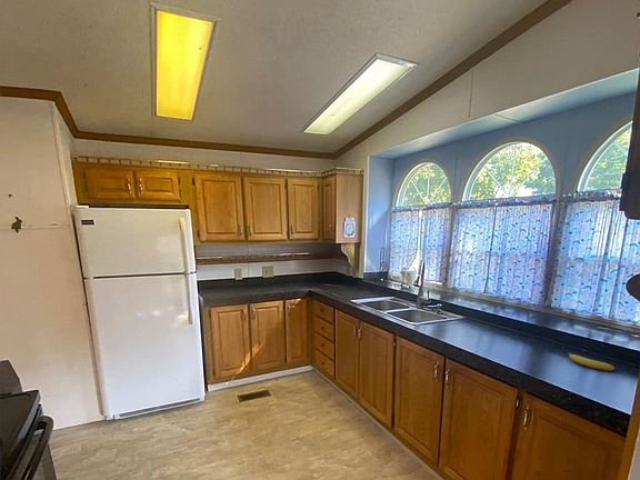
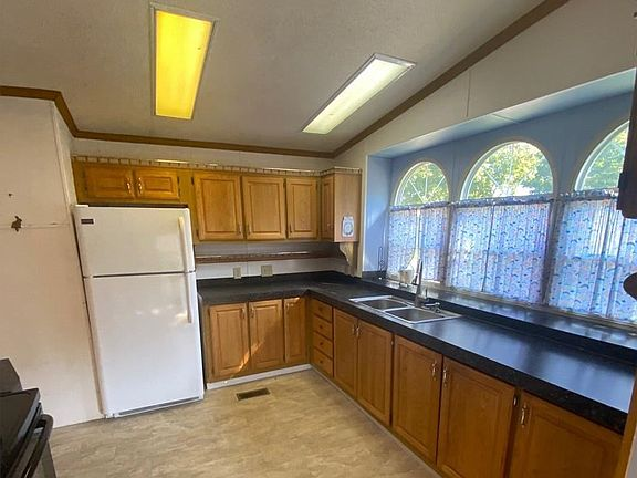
- fruit [567,351,616,372]
